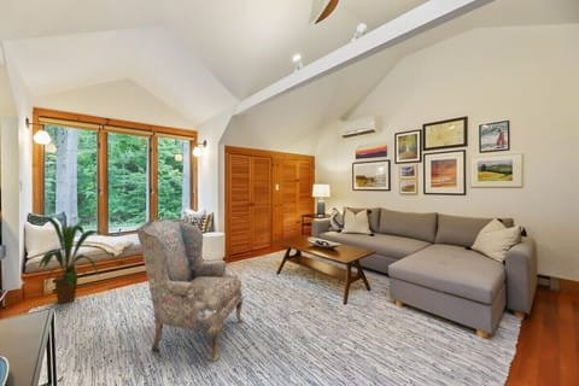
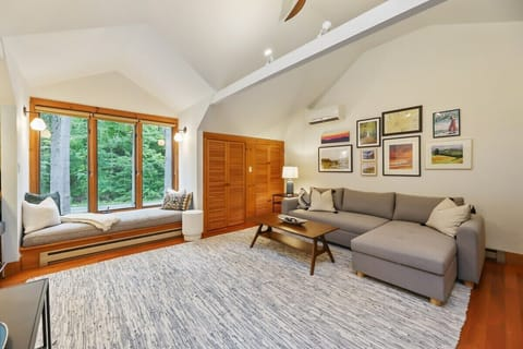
- house plant [34,215,110,305]
- armchair [135,217,244,362]
